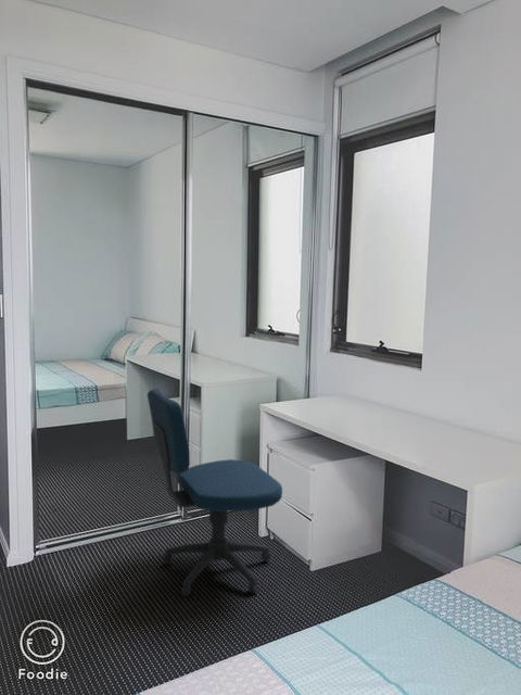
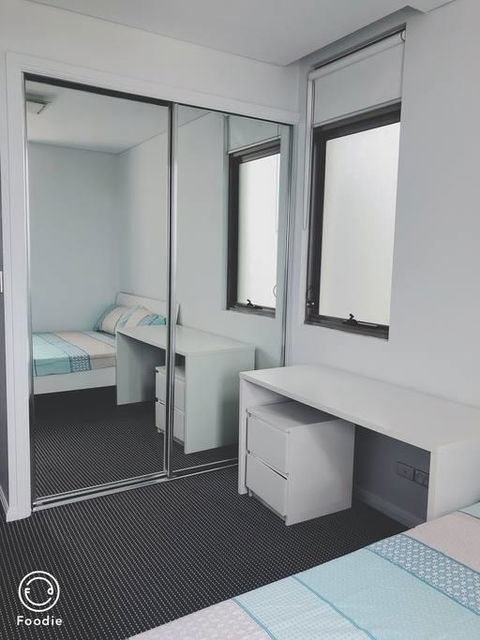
- office chair [147,387,283,597]
